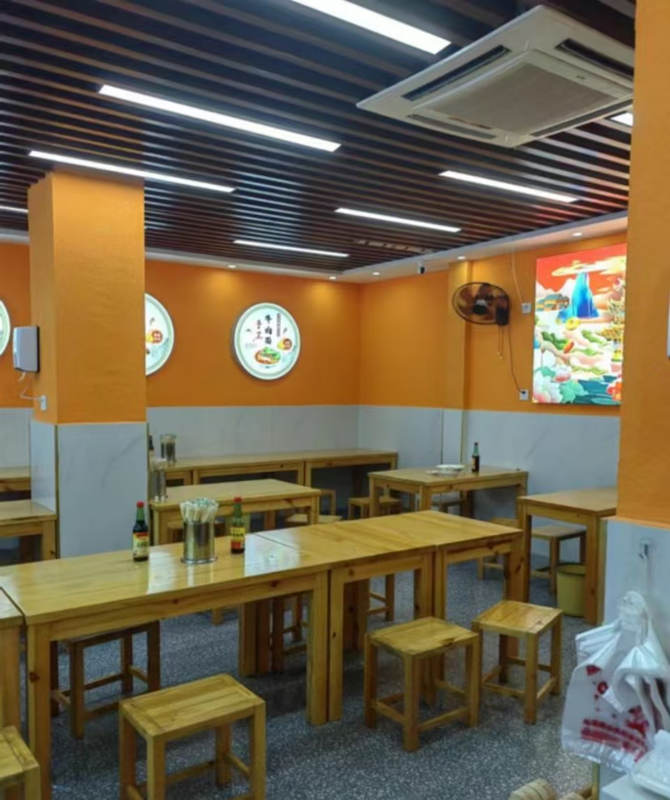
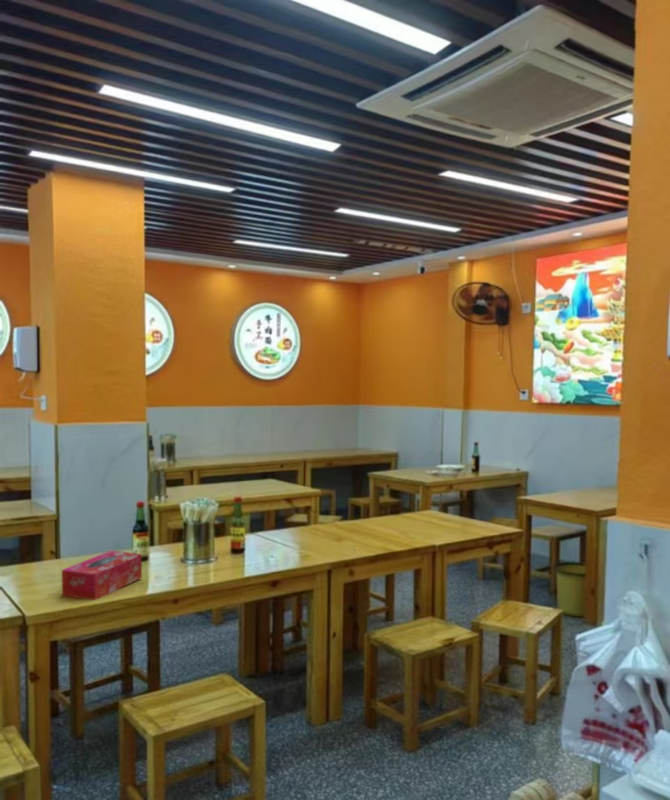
+ tissue box [61,550,143,601]
